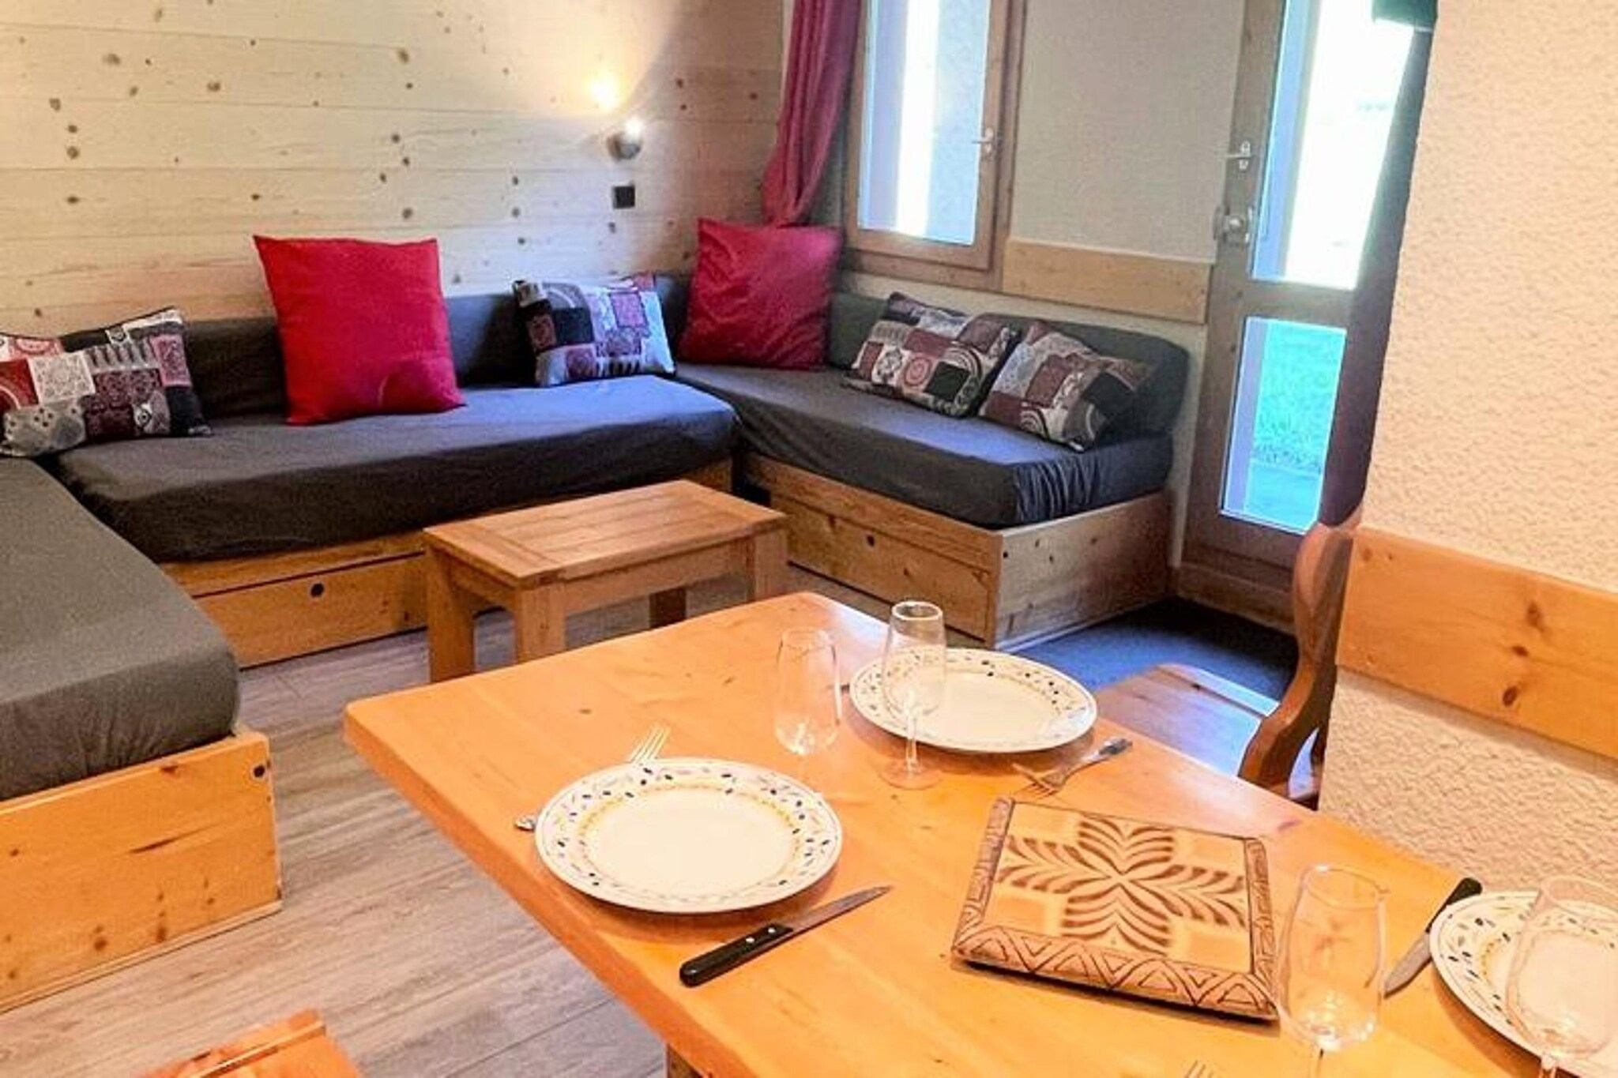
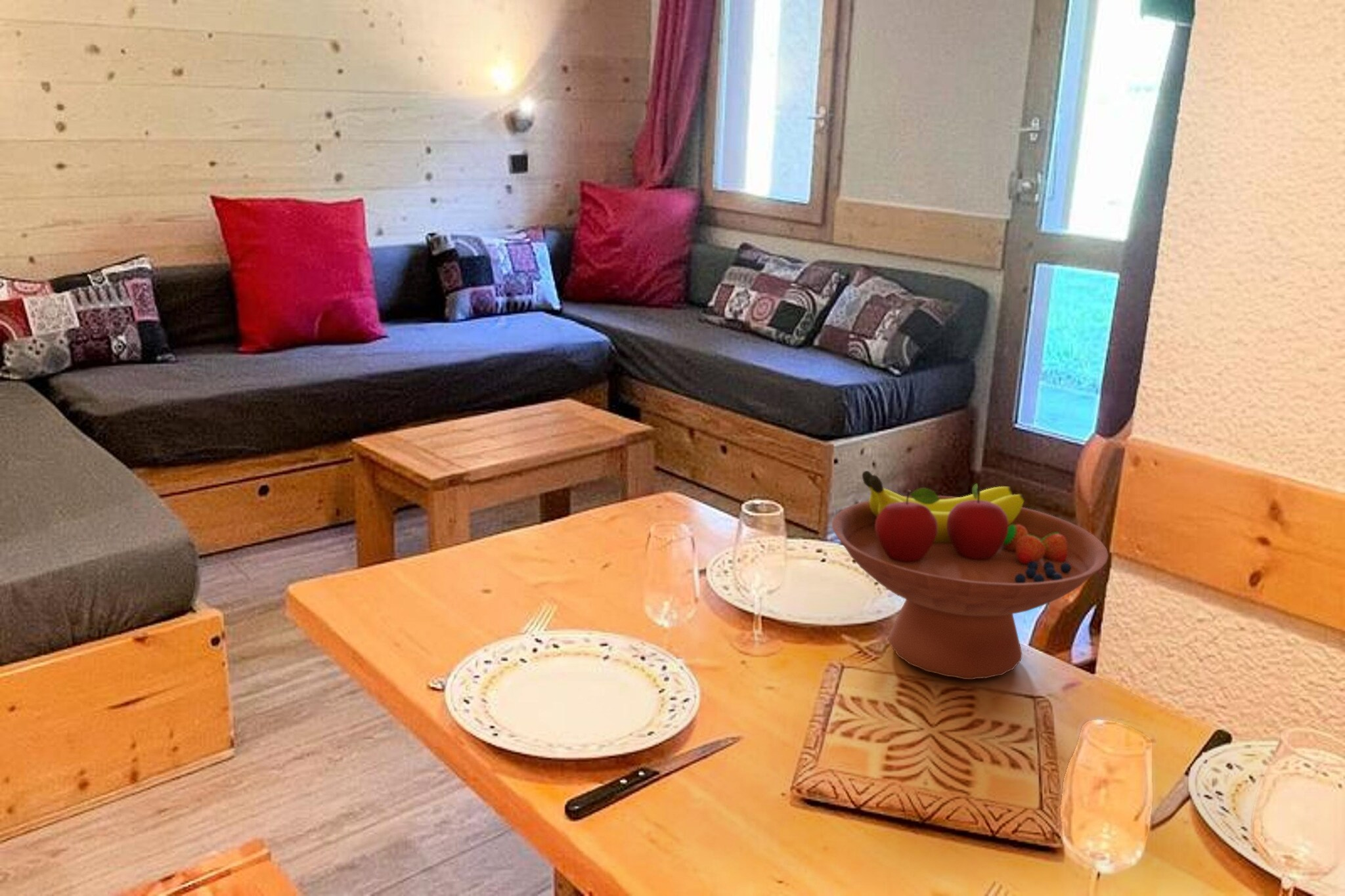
+ fruit bowl [831,470,1109,680]
